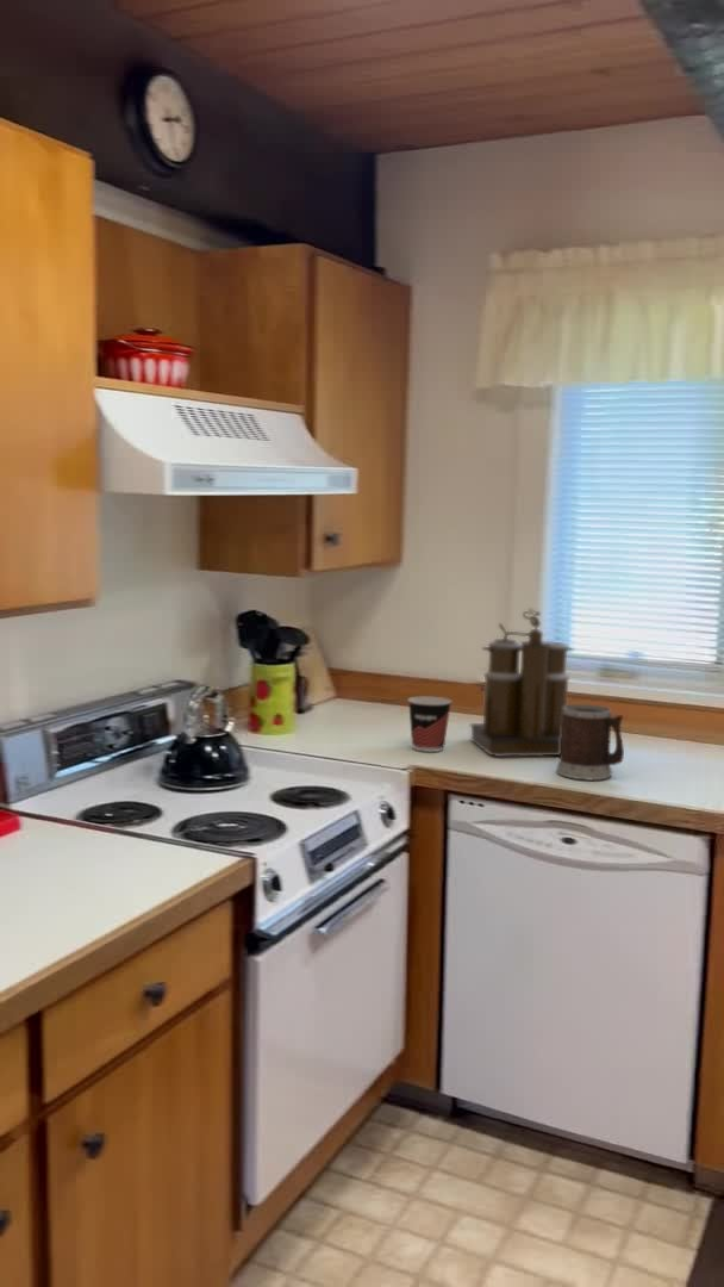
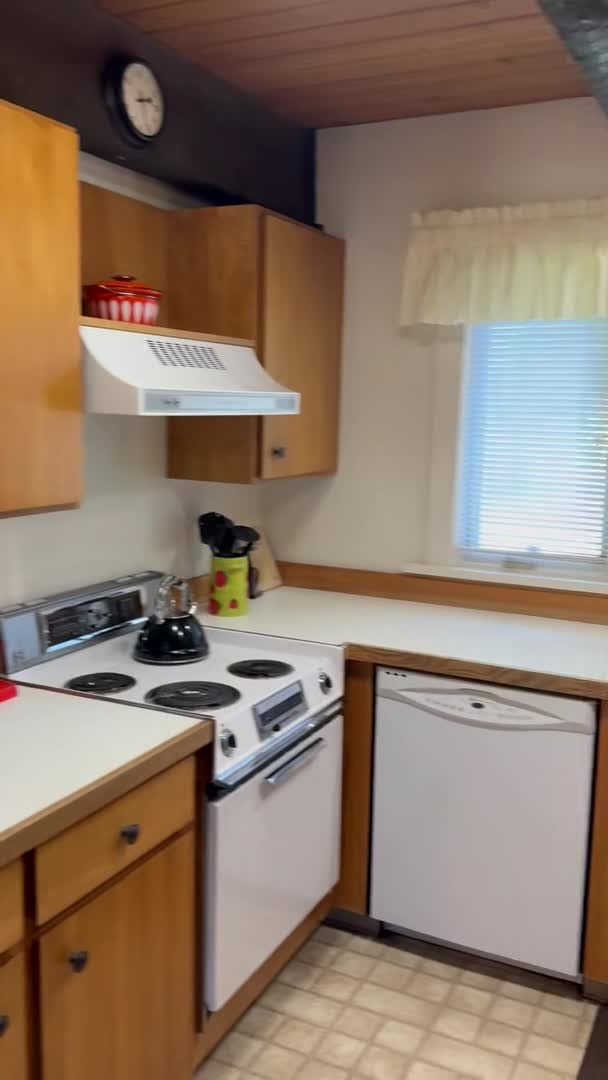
- cup [406,695,453,753]
- mug [556,703,625,781]
- coffee maker [469,607,575,758]
